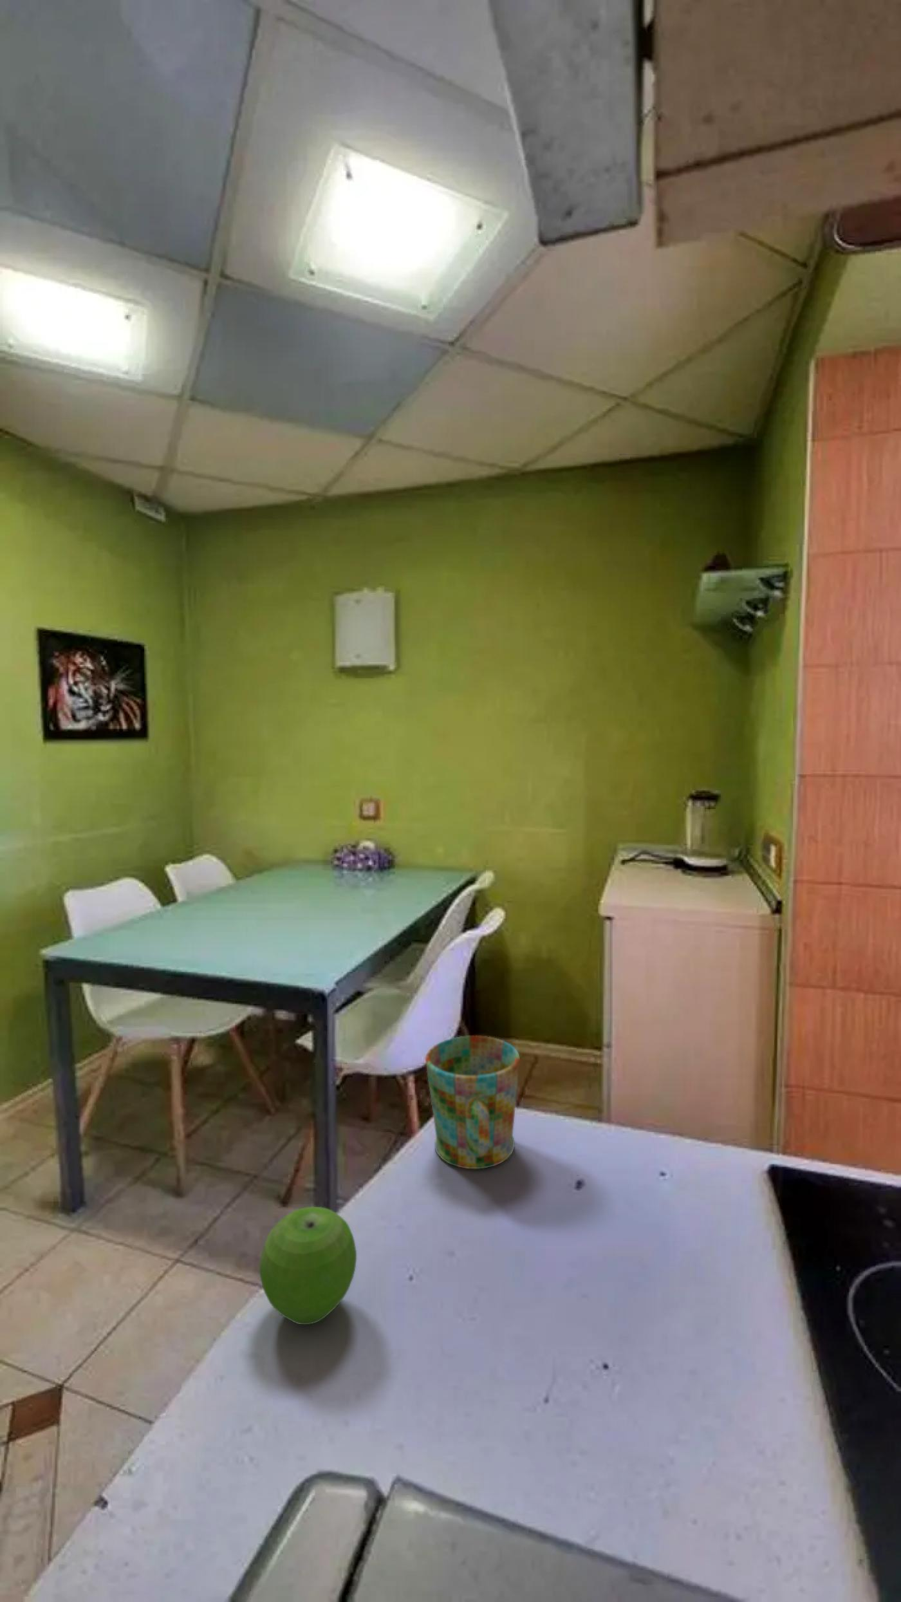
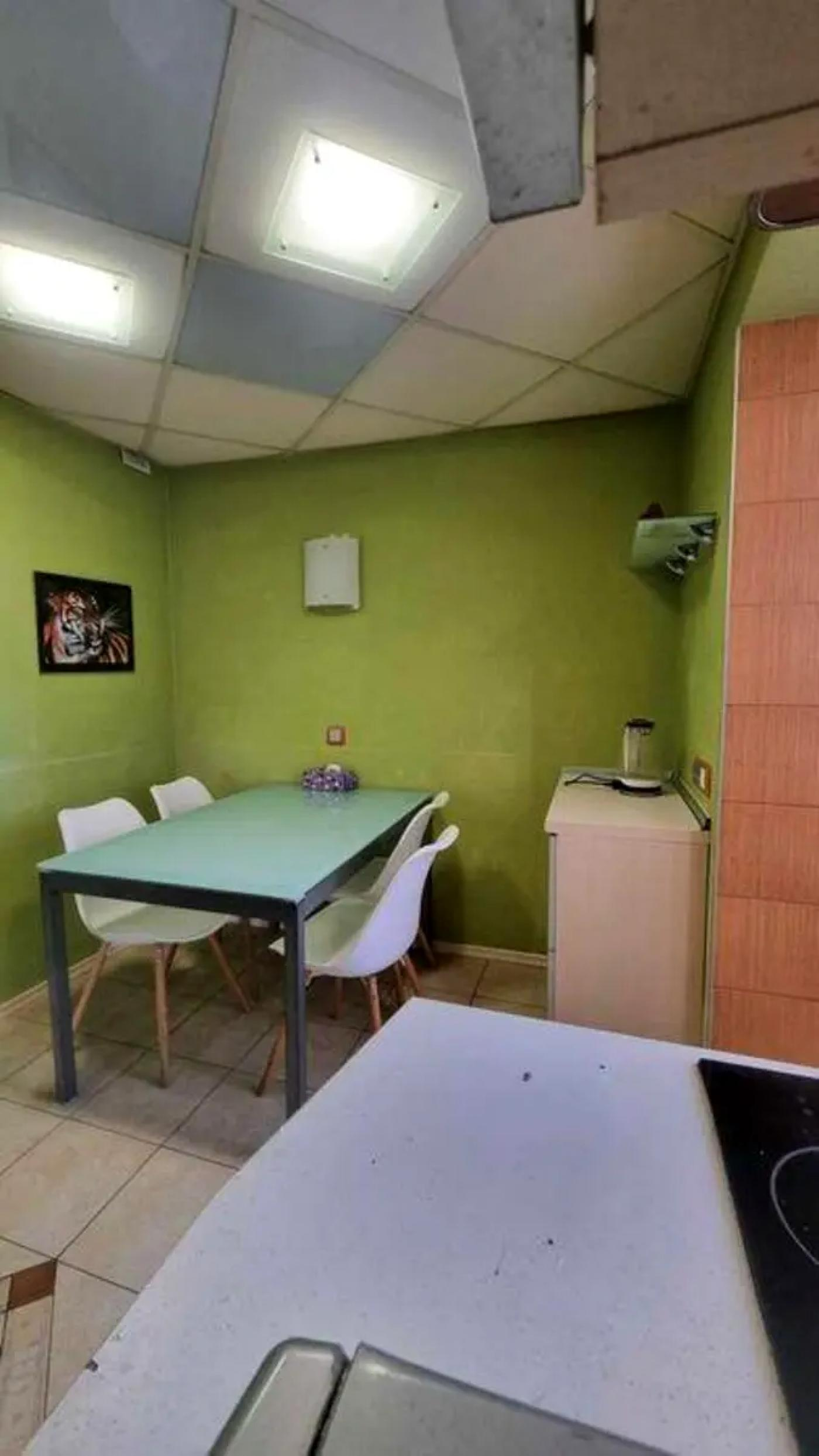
- fruit [259,1206,358,1325]
- mug [425,1035,520,1170]
